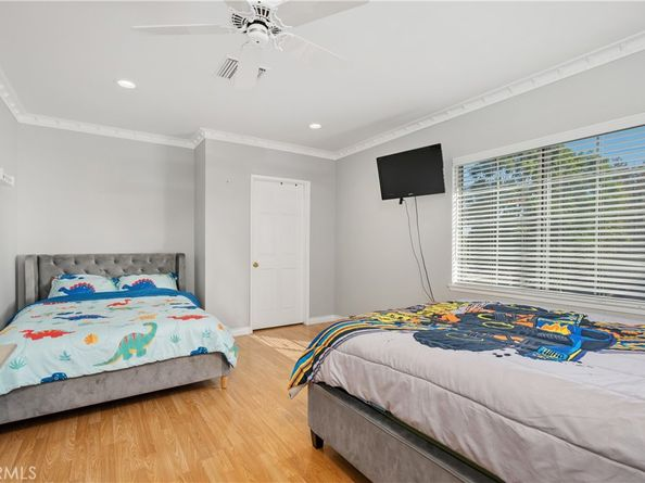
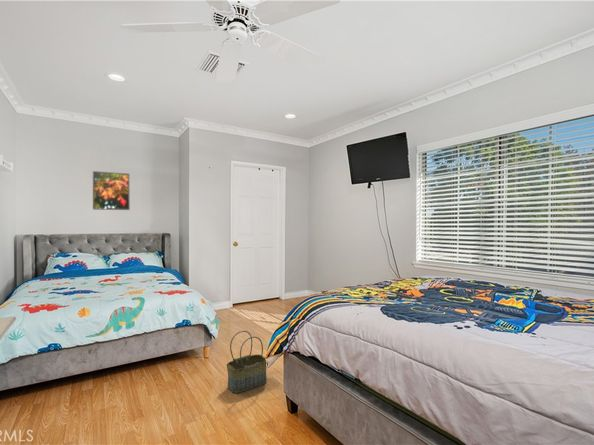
+ basket [226,330,268,394]
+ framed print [92,170,131,211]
